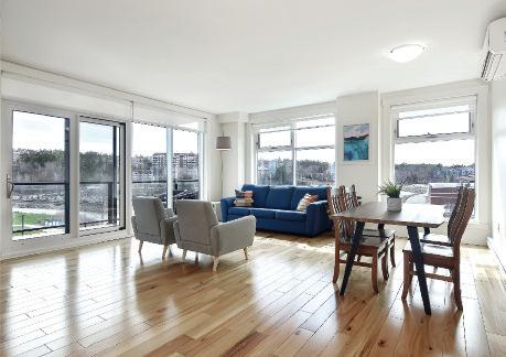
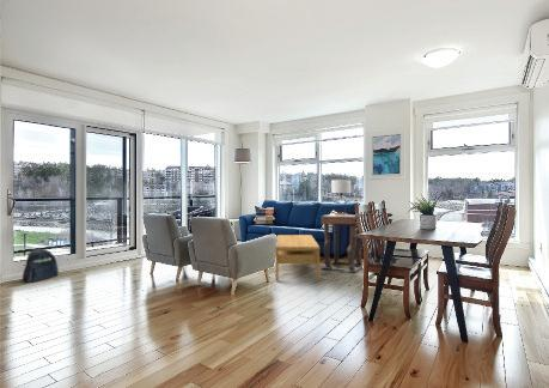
+ lamp [330,178,352,216]
+ coffee table [274,234,321,283]
+ backpack [22,247,60,284]
+ side table [321,213,364,274]
